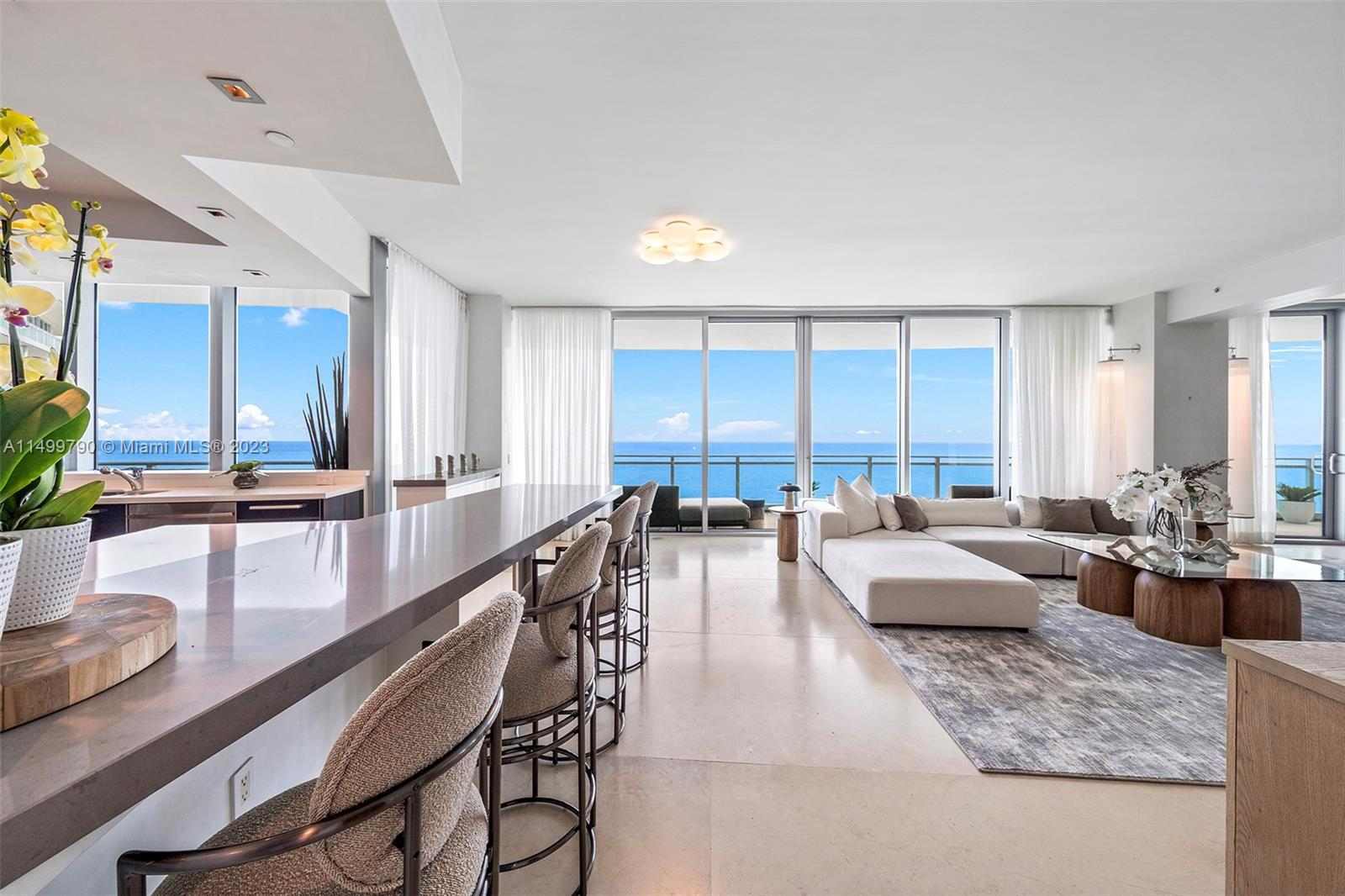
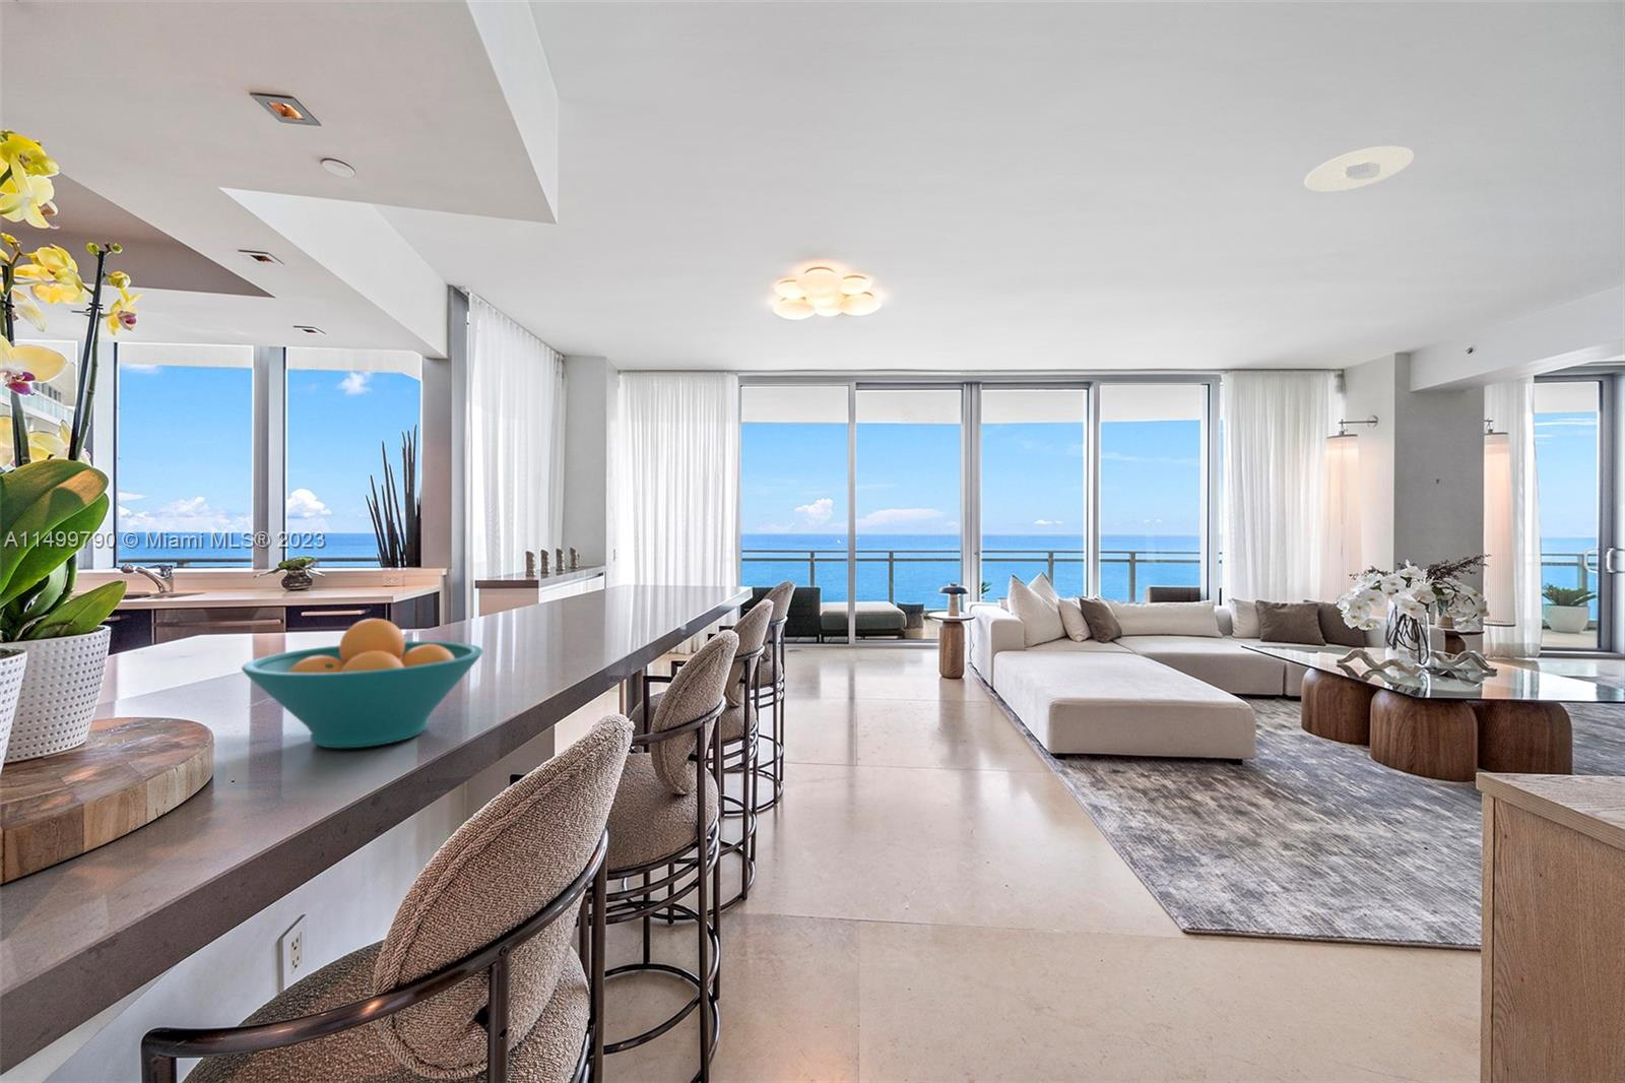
+ fruit bowl [240,618,484,748]
+ recessed light [1304,145,1415,193]
